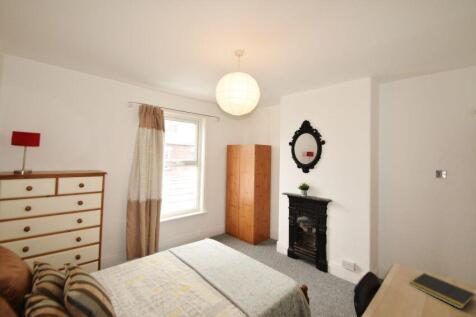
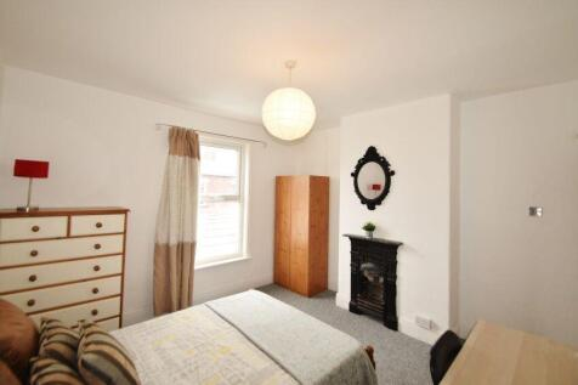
- notepad [409,272,476,310]
